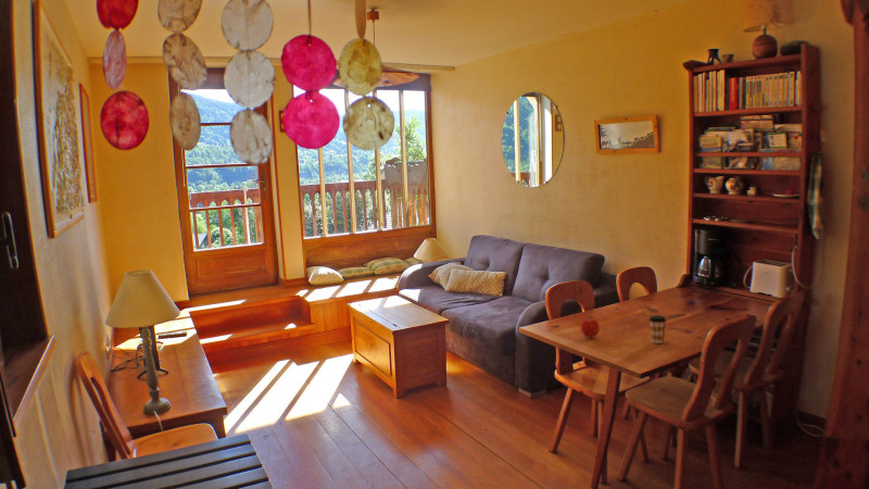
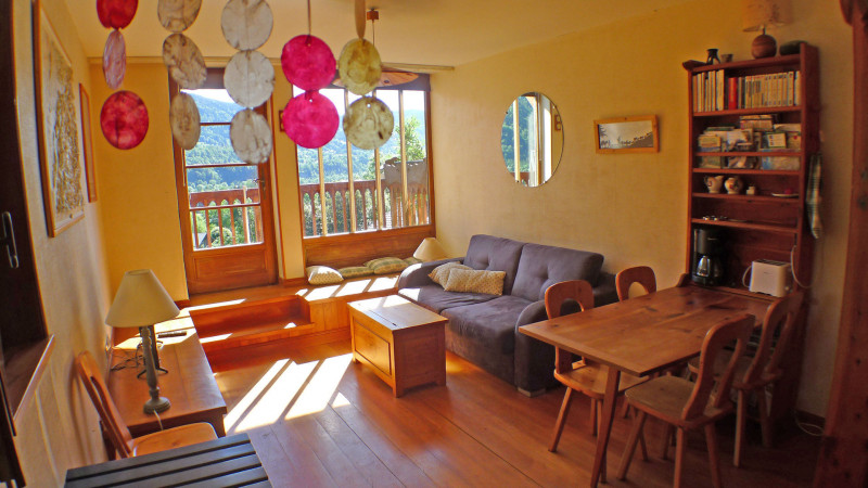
- apple [580,317,601,339]
- coffee cup [647,314,667,344]
